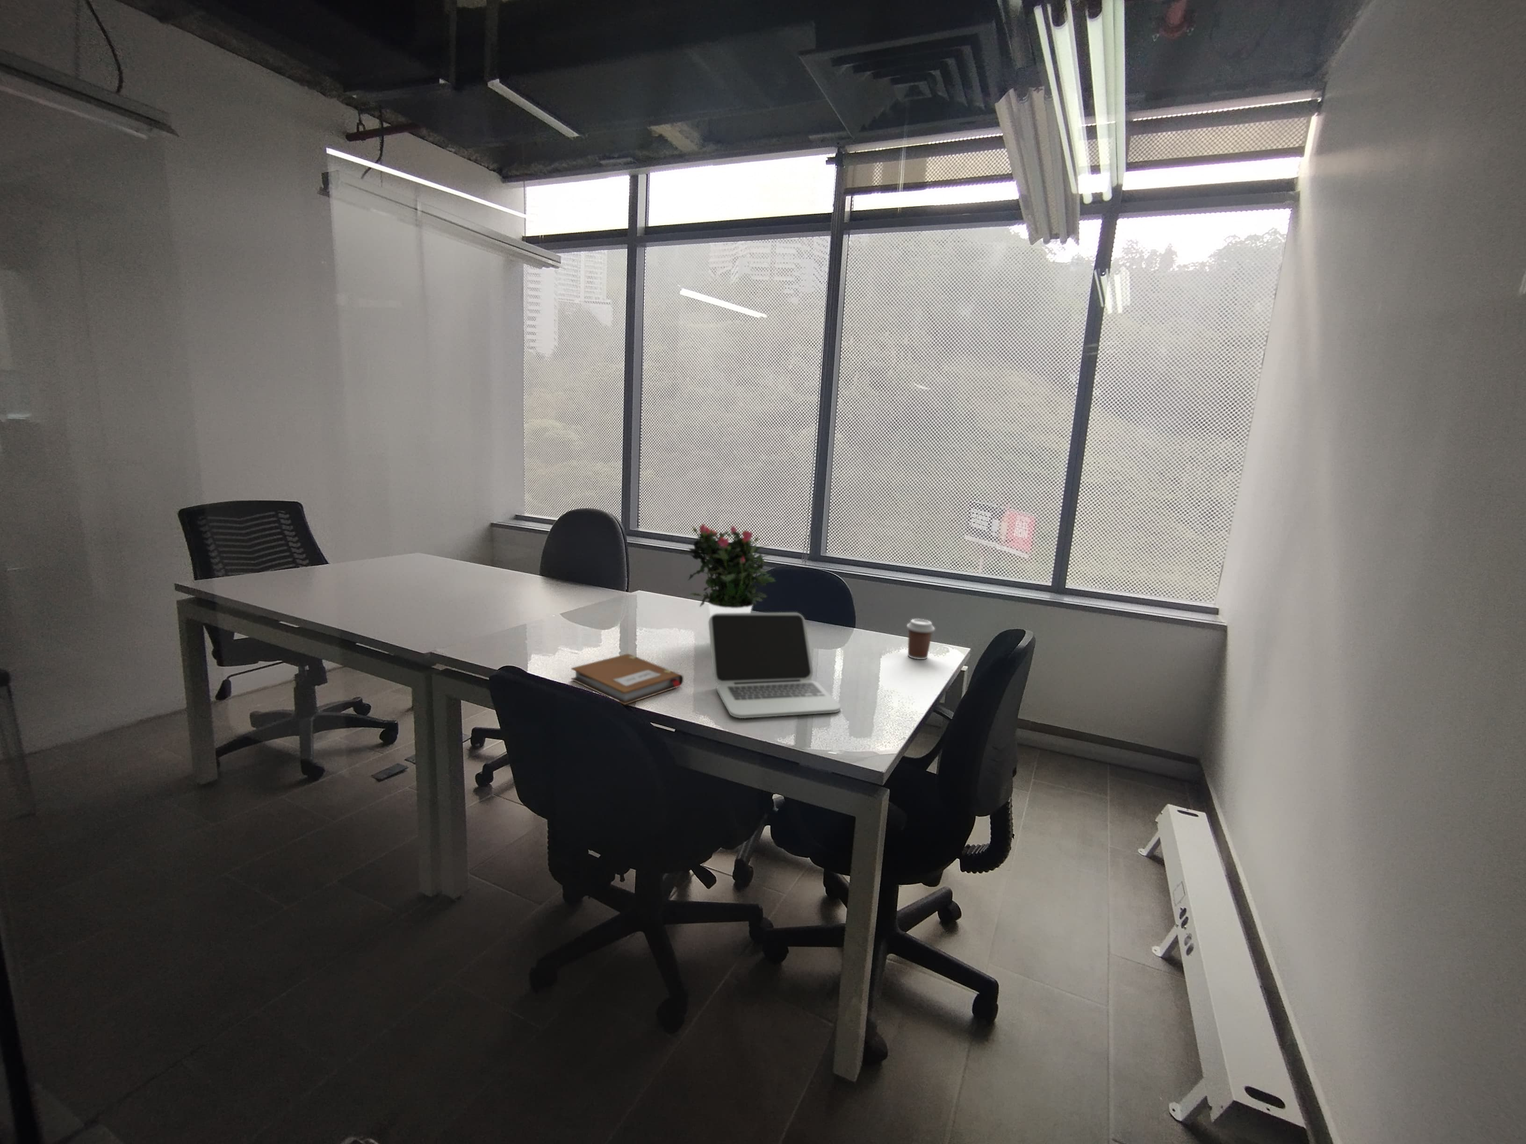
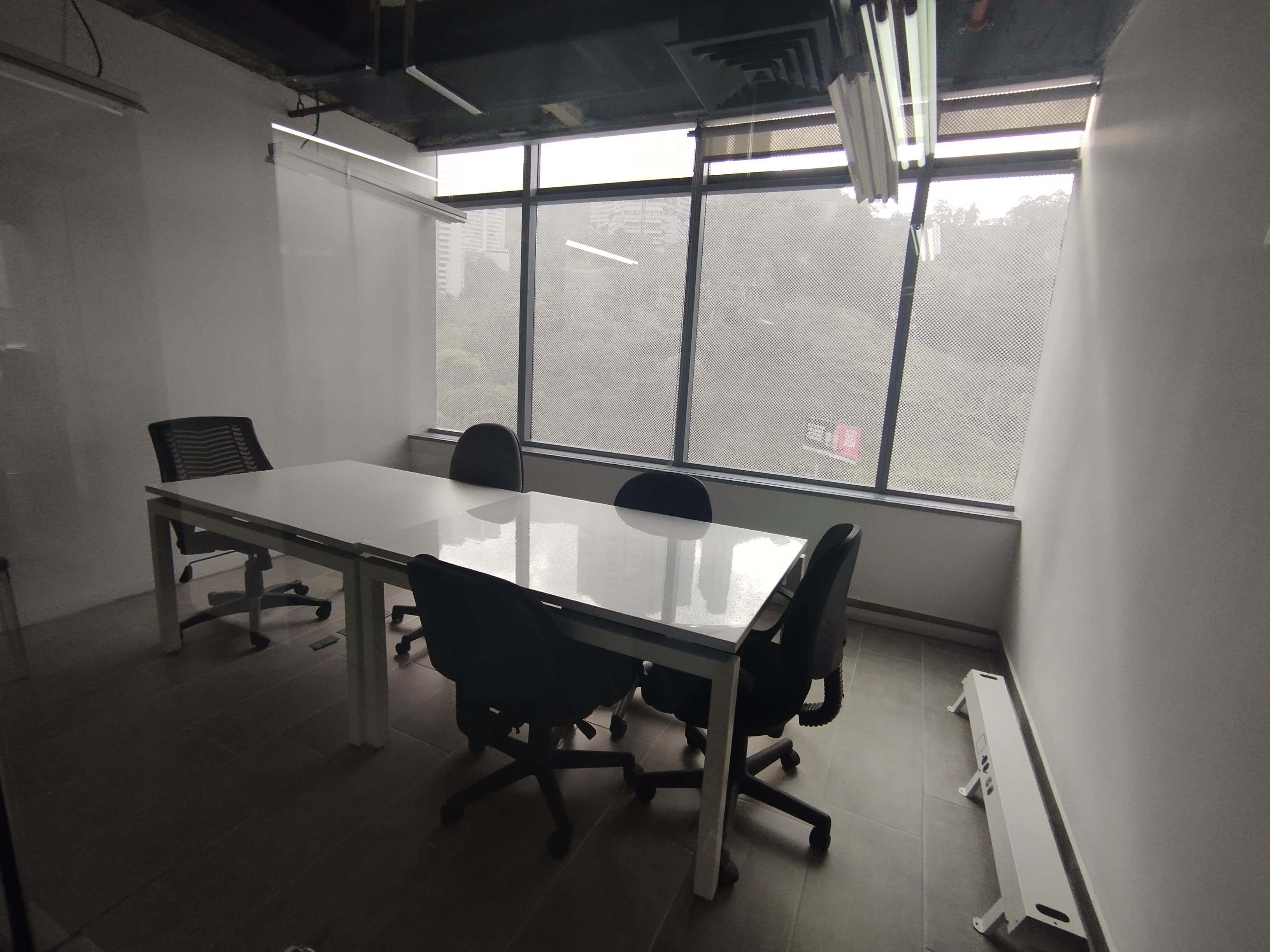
- coffee cup [906,618,936,660]
- potted flower [679,524,776,616]
- notebook [571,654,684,705]
- laptop [708,612,841,719]
